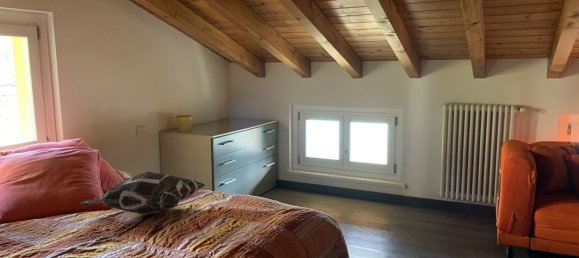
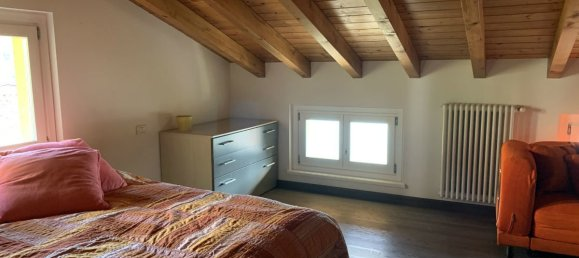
- decorative pillow [80,171,205,215]
